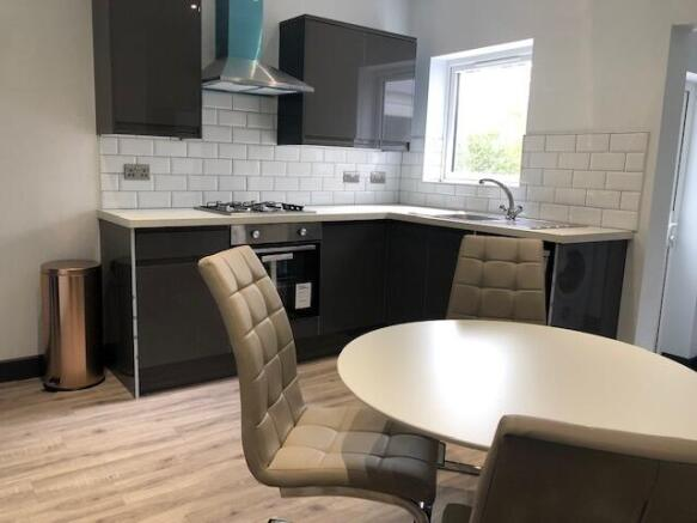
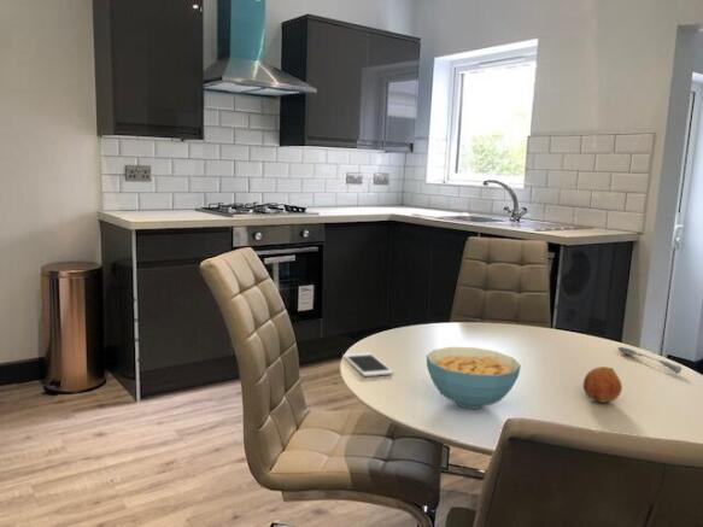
+ cereal bowl [426,346,522,410]
+ soupspoon [616,346,683,375]
+ cell phone [341,351,394,377]
+ fruit [582,365,623,404]
